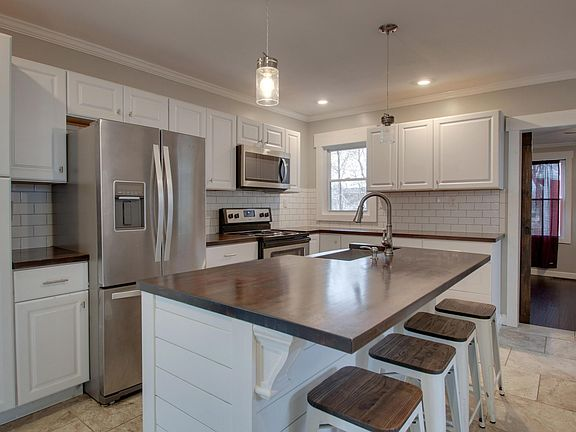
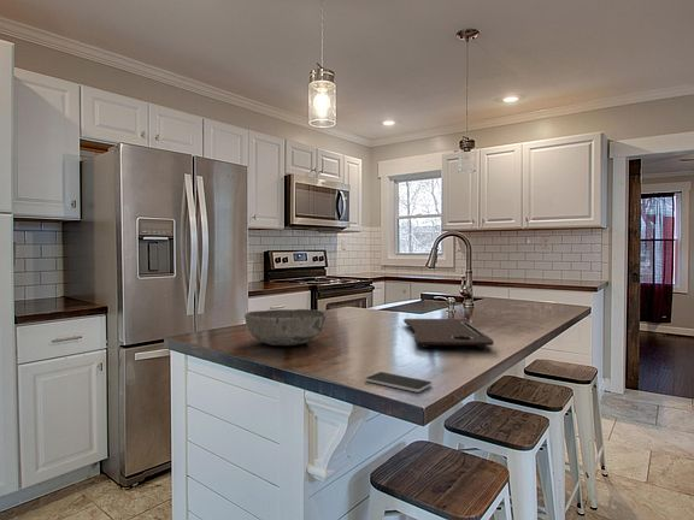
+ cutting board [402,318,495,349]
+ bowl [243,308,328,347]
+ smartphone [364,371,433,394]
